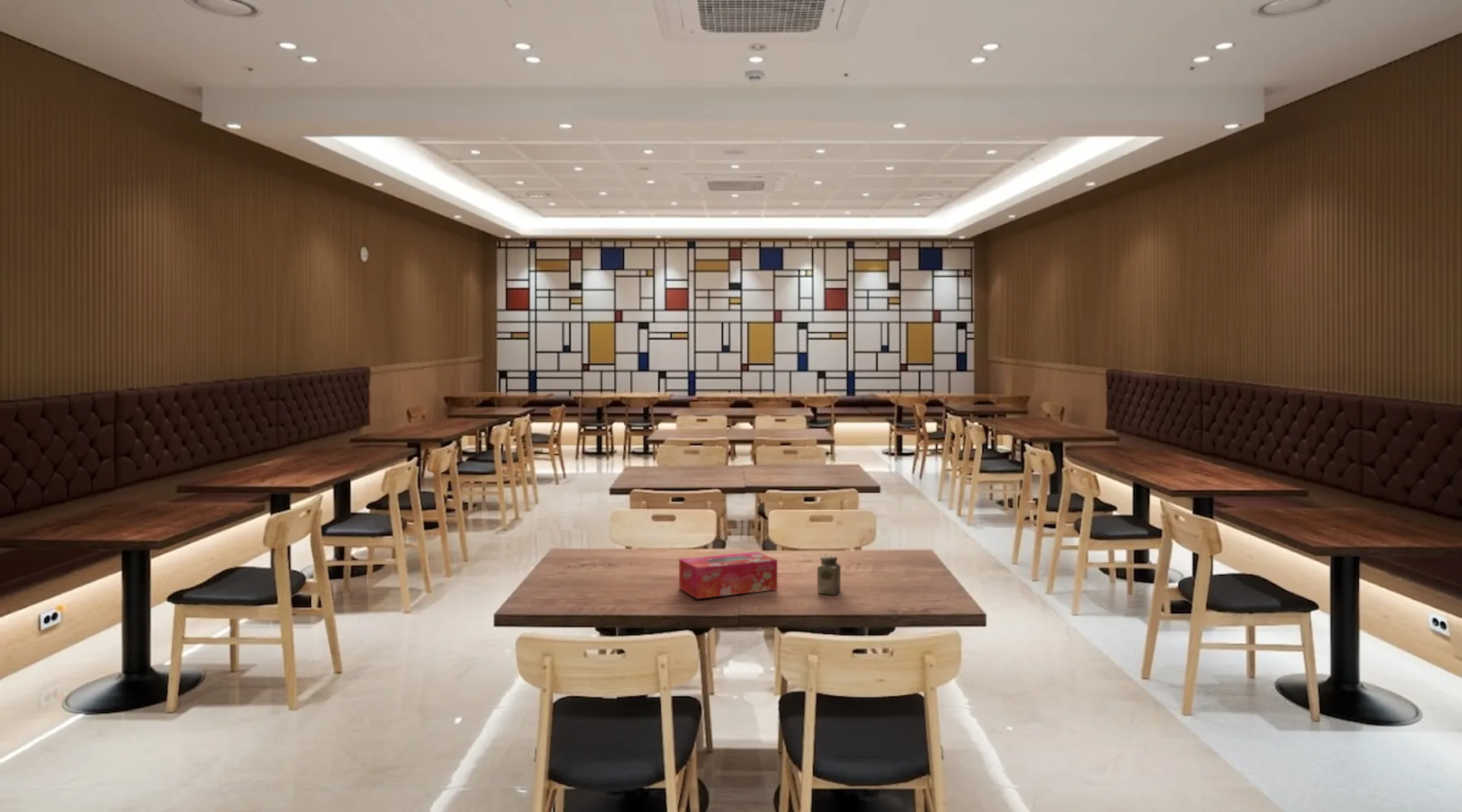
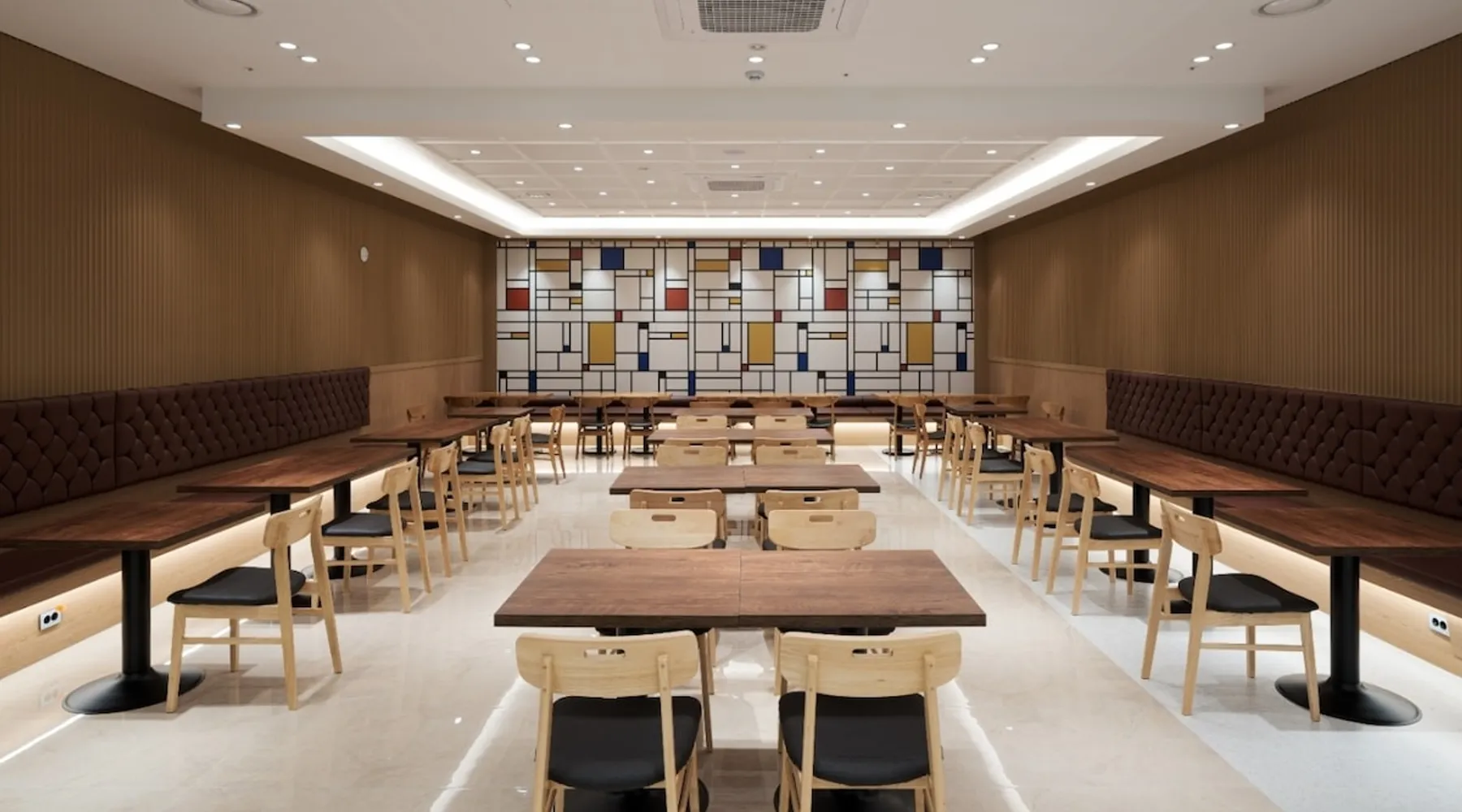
- salt shaker [816,554,841,595]
- tissue box [678,551,778,599]
